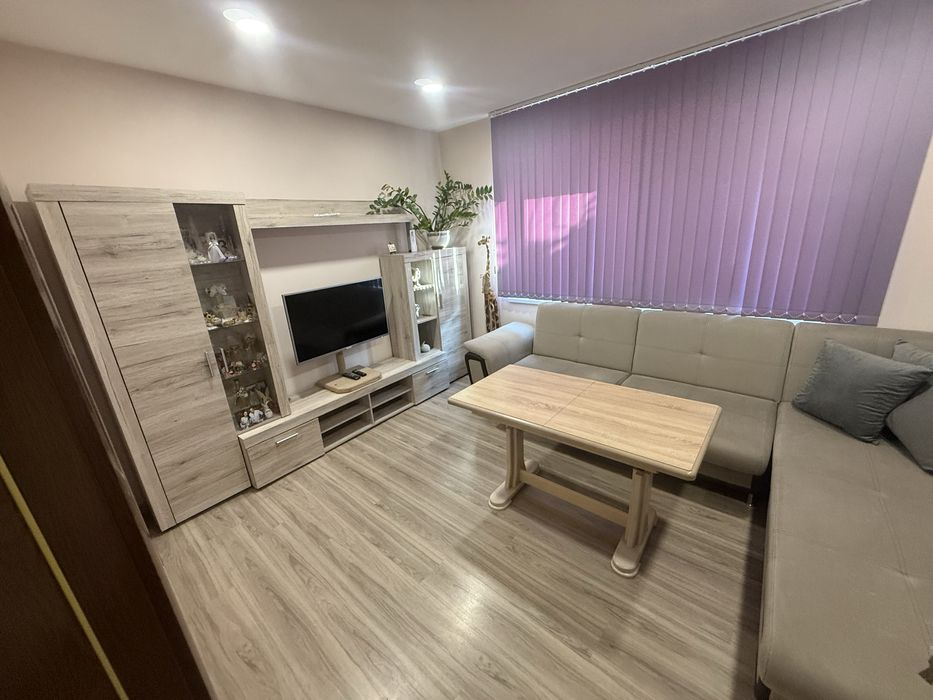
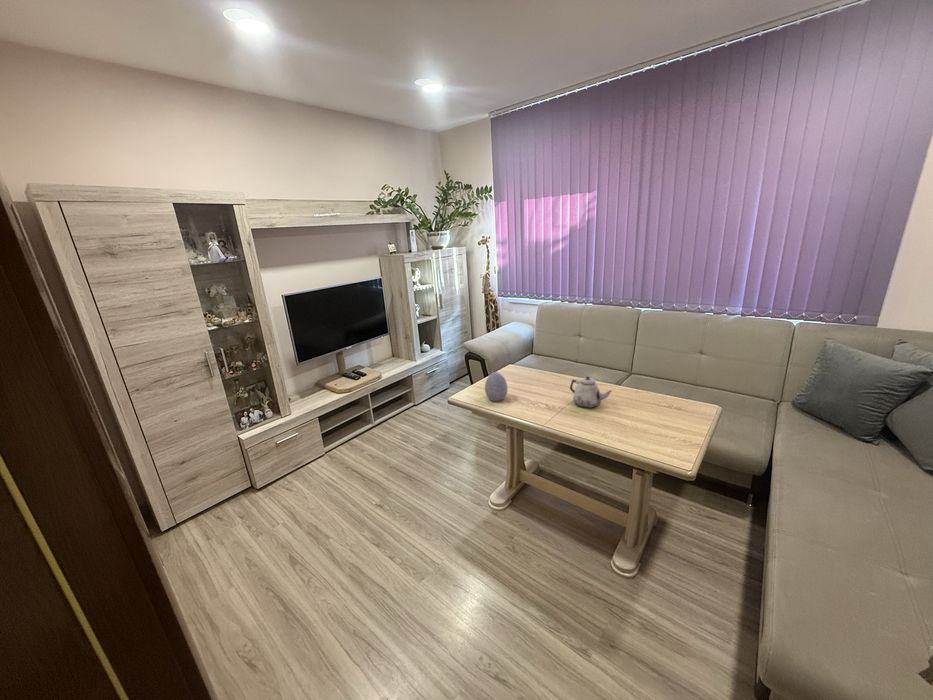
+ decorative egg [484,371,508,402]
+ teapot [569,376,613,409]
